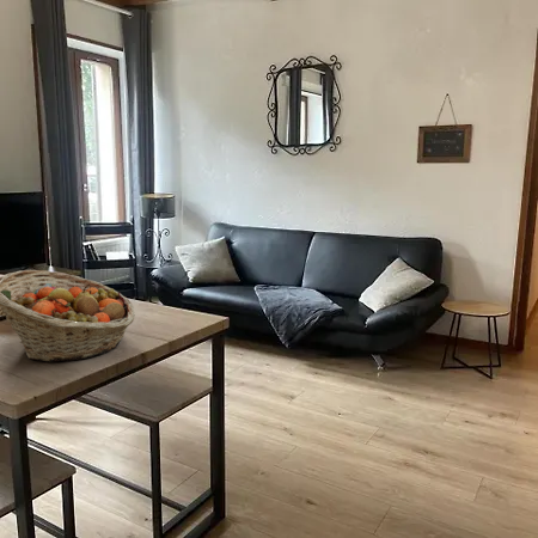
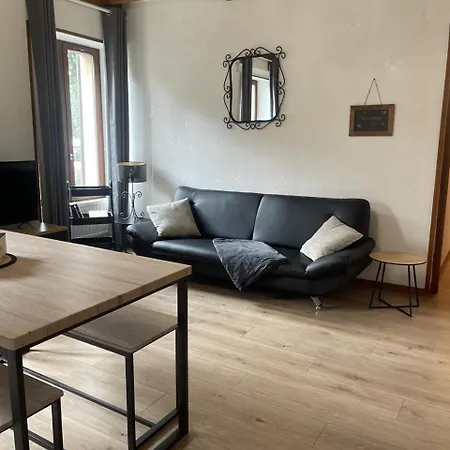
- fruit basket [0,269,136,363]
